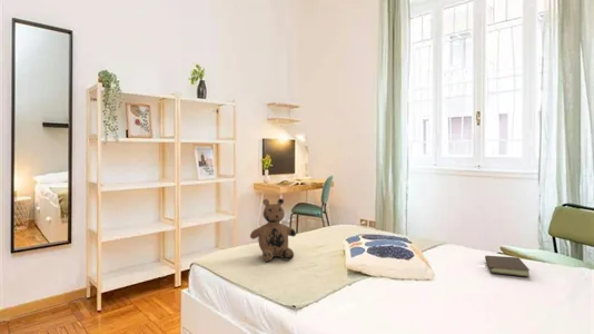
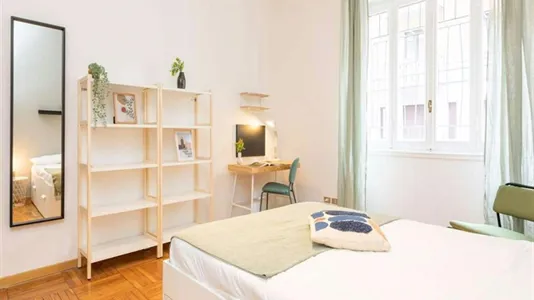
- teddy bear [249,197,297,263]
- book [484,255,531,278]
